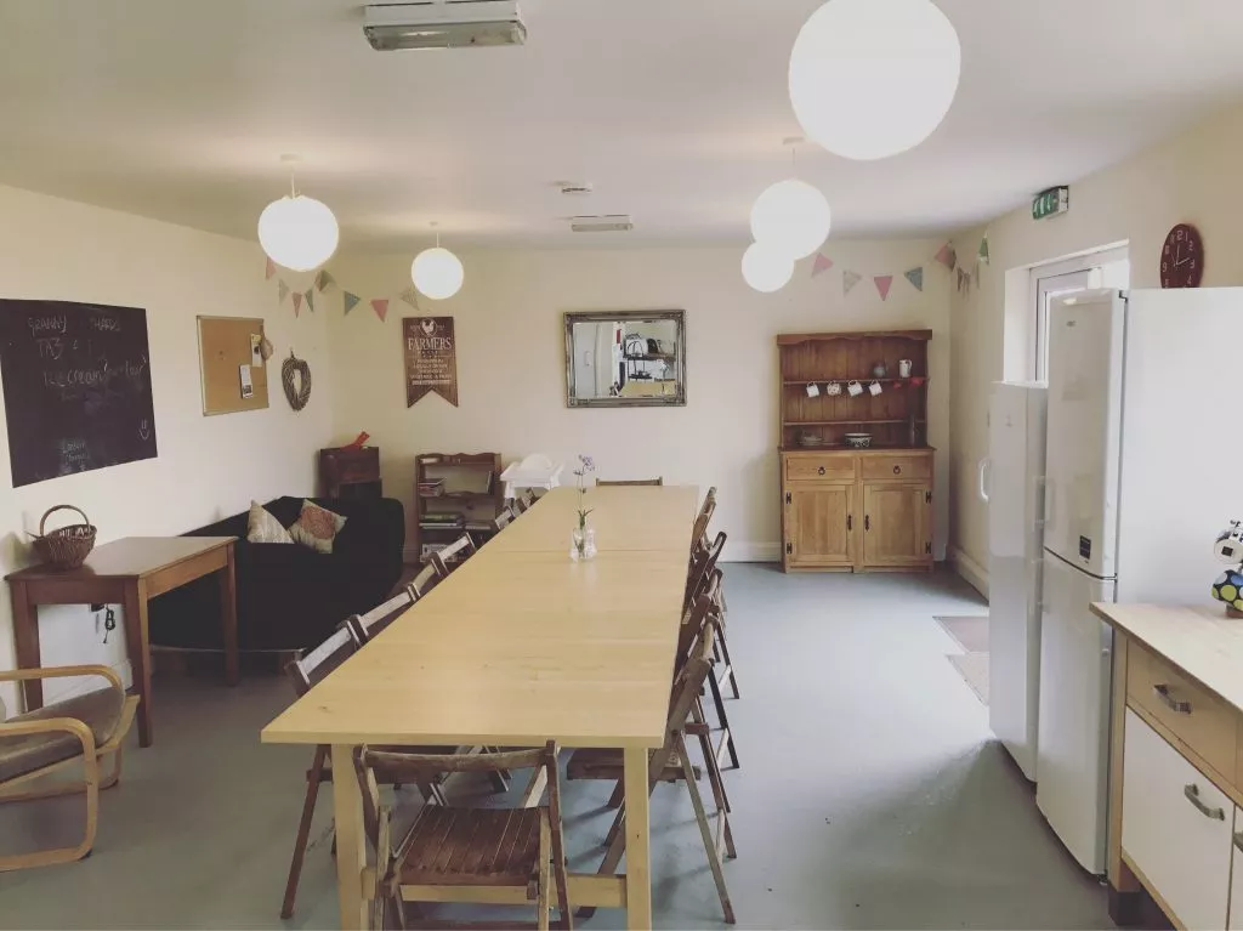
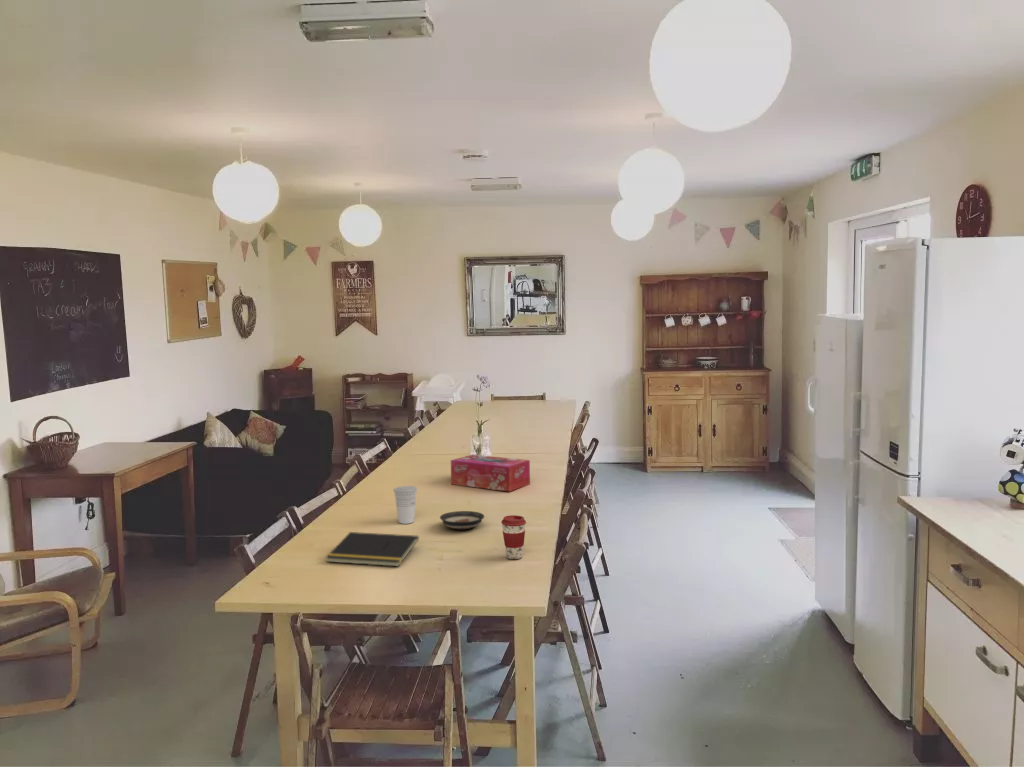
+ notepad [325,531,420,567]
+ saucer [439,510,485,530]
+ tissue box [450,454,531,493]
+ cup [392,485,419,525]
+ coffee cup [500,514,527,560]
